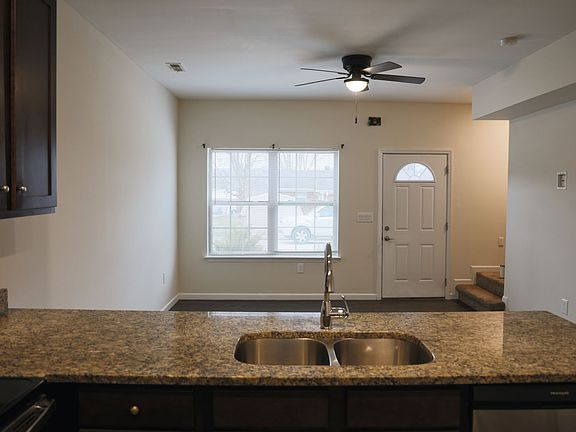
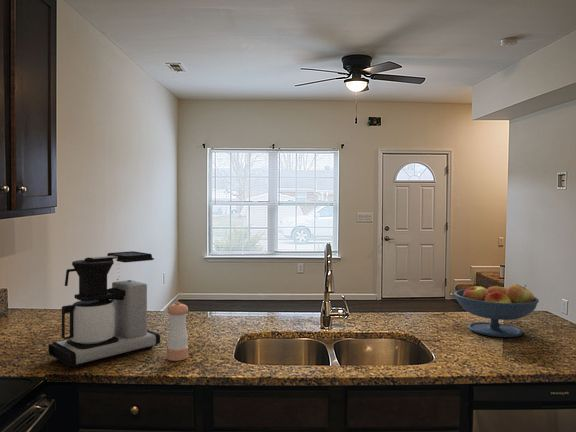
+ fruit bowl [453,283,540,338]
+ coffee maker [47,250,161,369]
+ pepper shaker [166,301,189,362]
